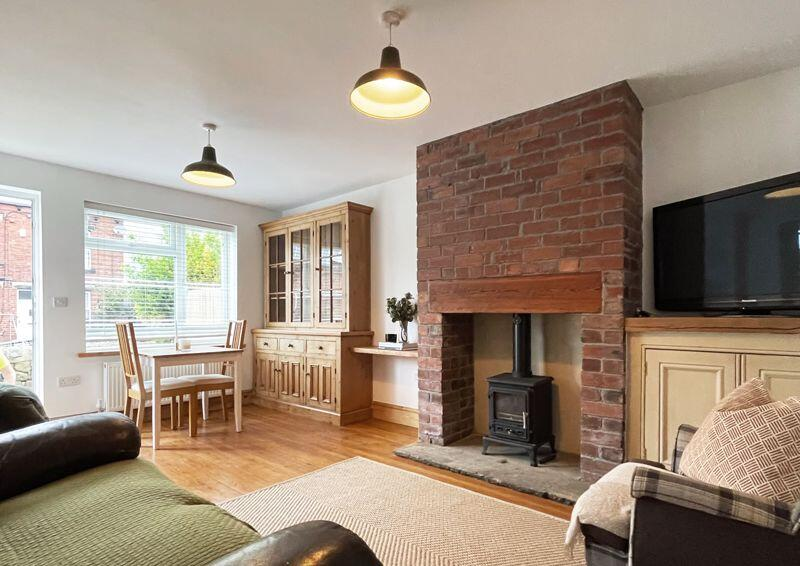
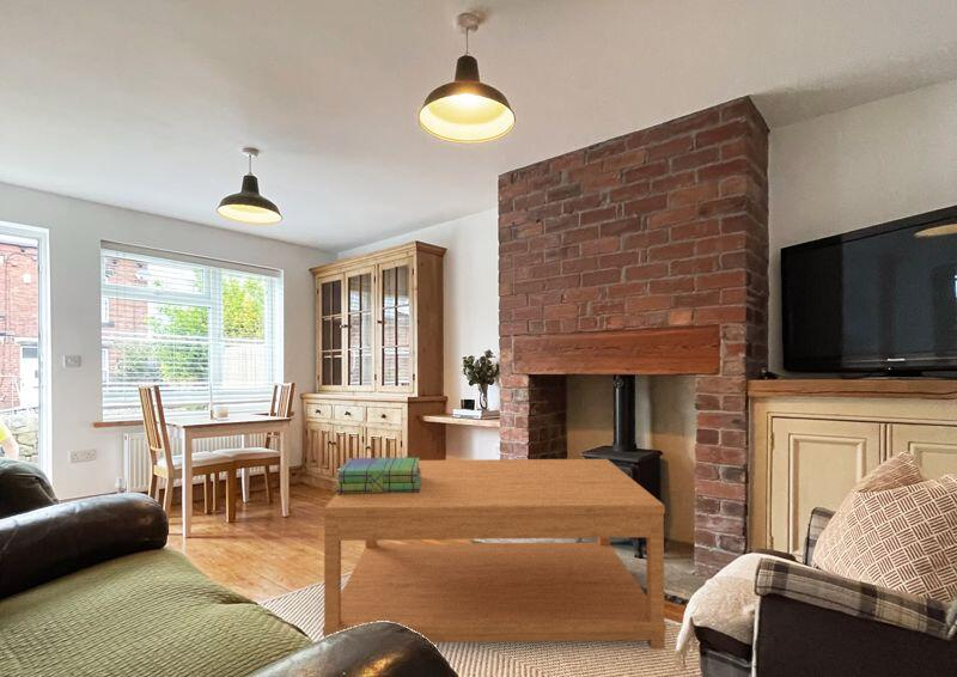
+ stack of books [335,457,421,495]
+ coffee table [322,458,668,651]
